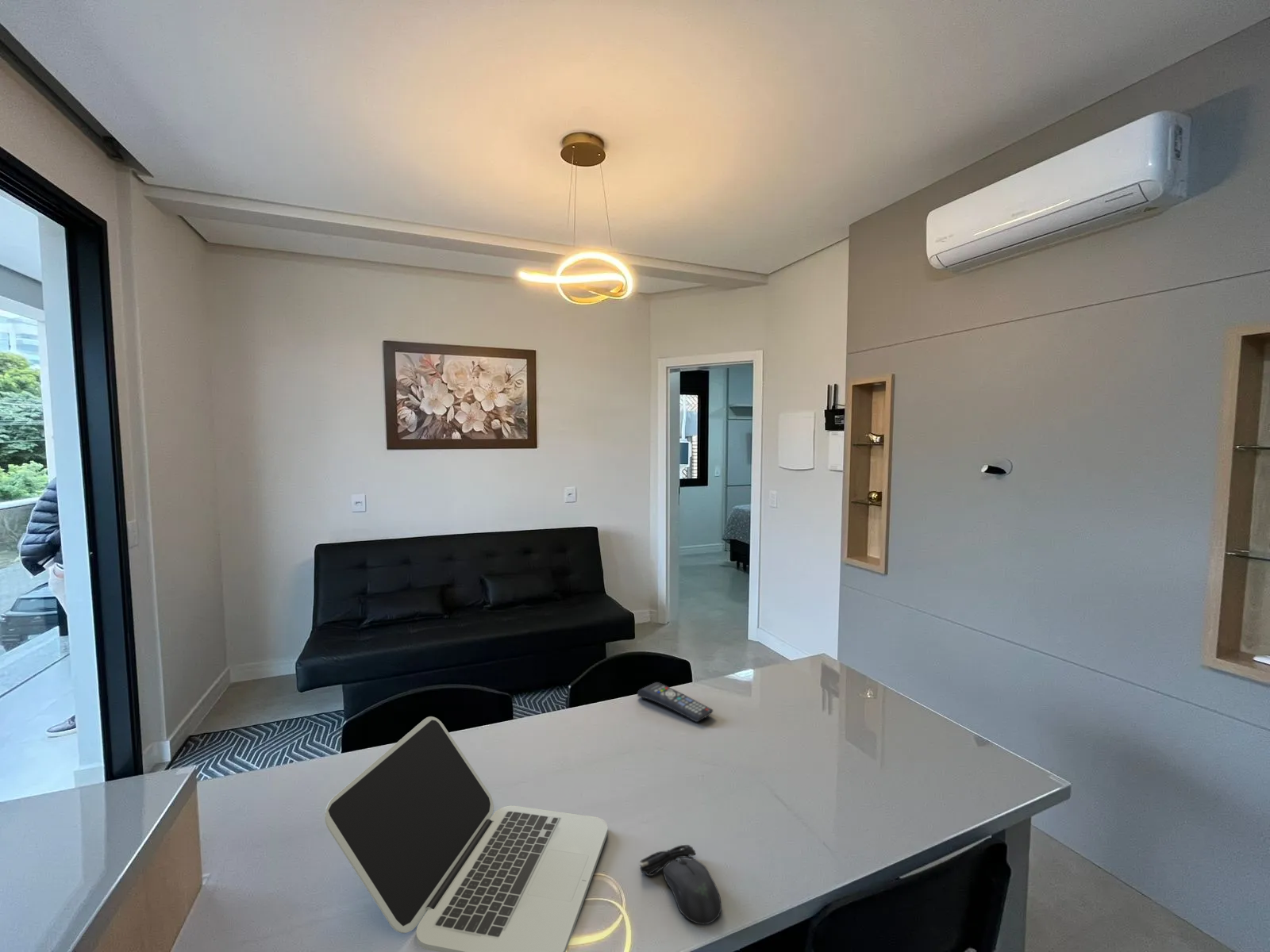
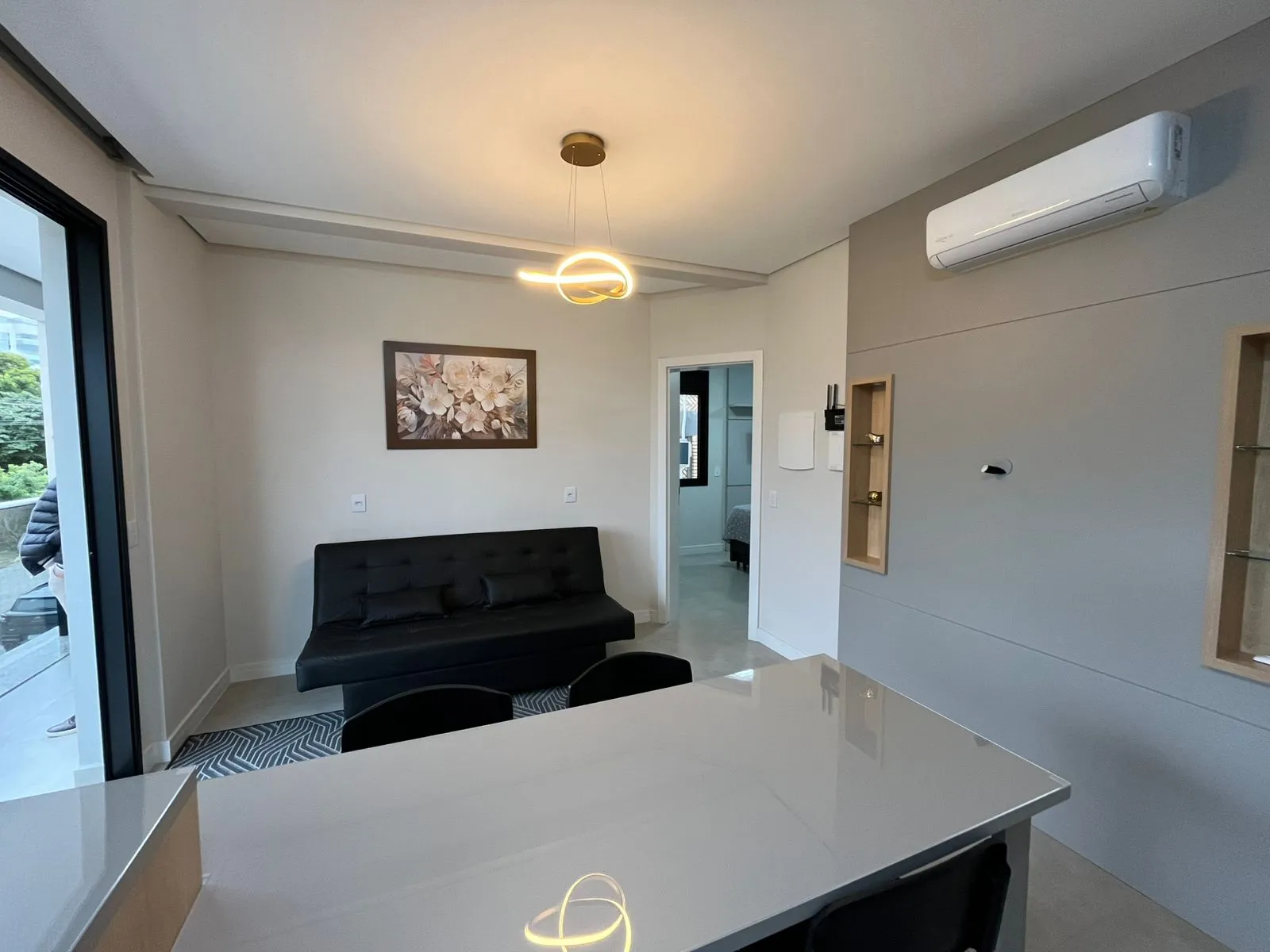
- computer mouse [638,844,722,925]
- laptop [324,716,609,952]
- remote control [637,681,714,723]
